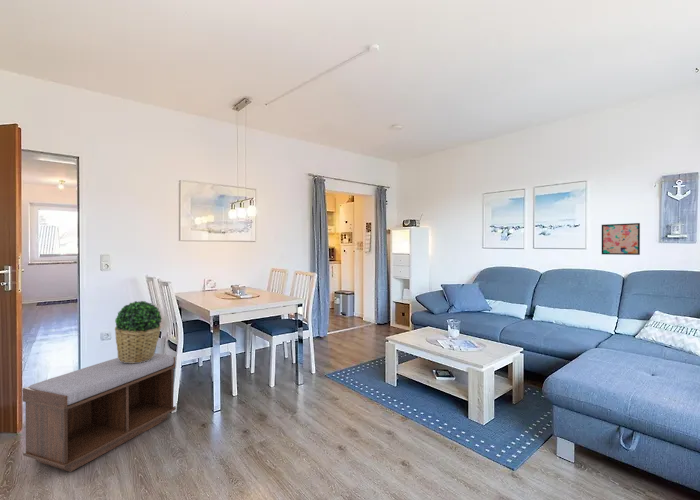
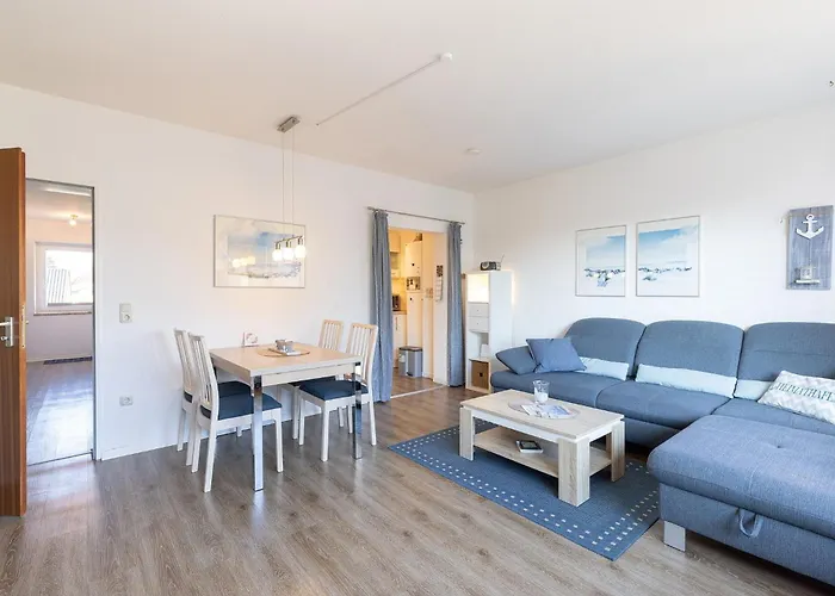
- wall art [601,222,641,256]
- potted plant [114,300,163,363]
- bench [22,352,177,473]
